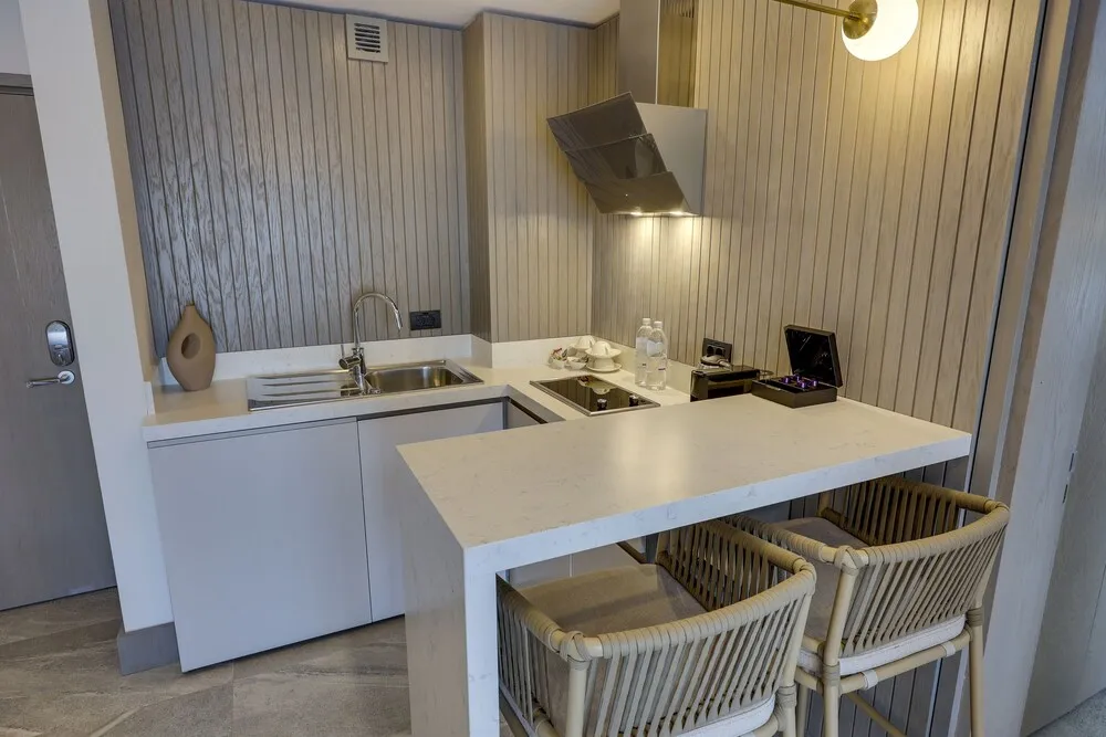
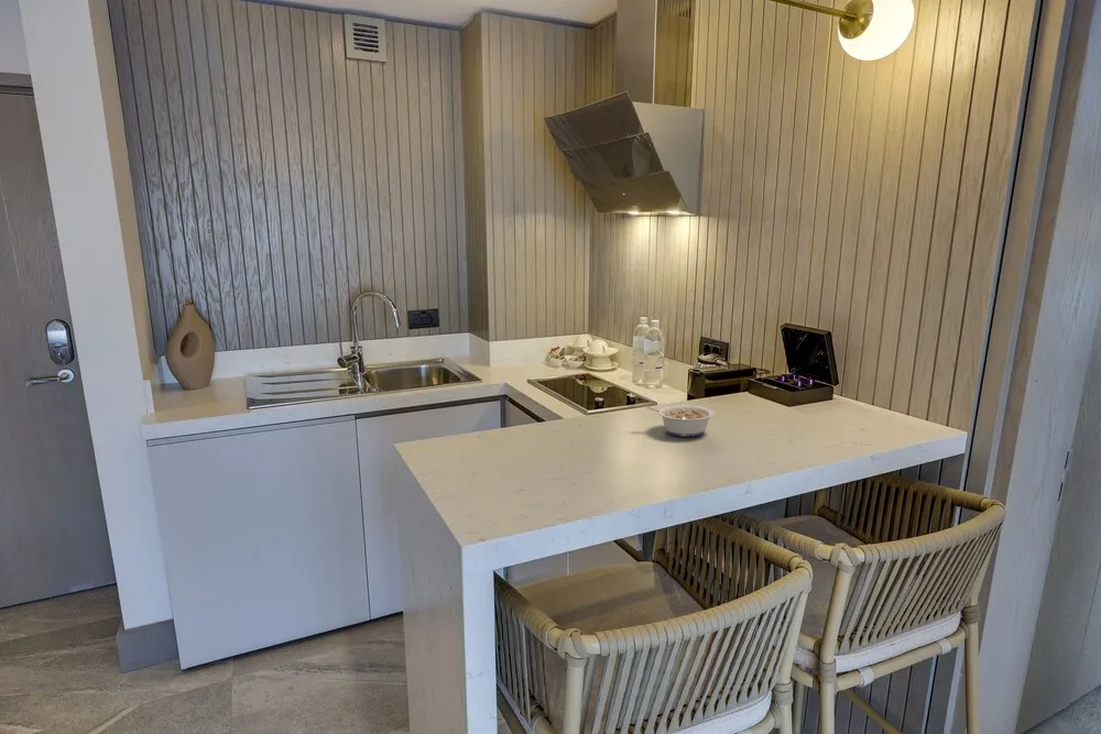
+ legume [645,404,715,438]
